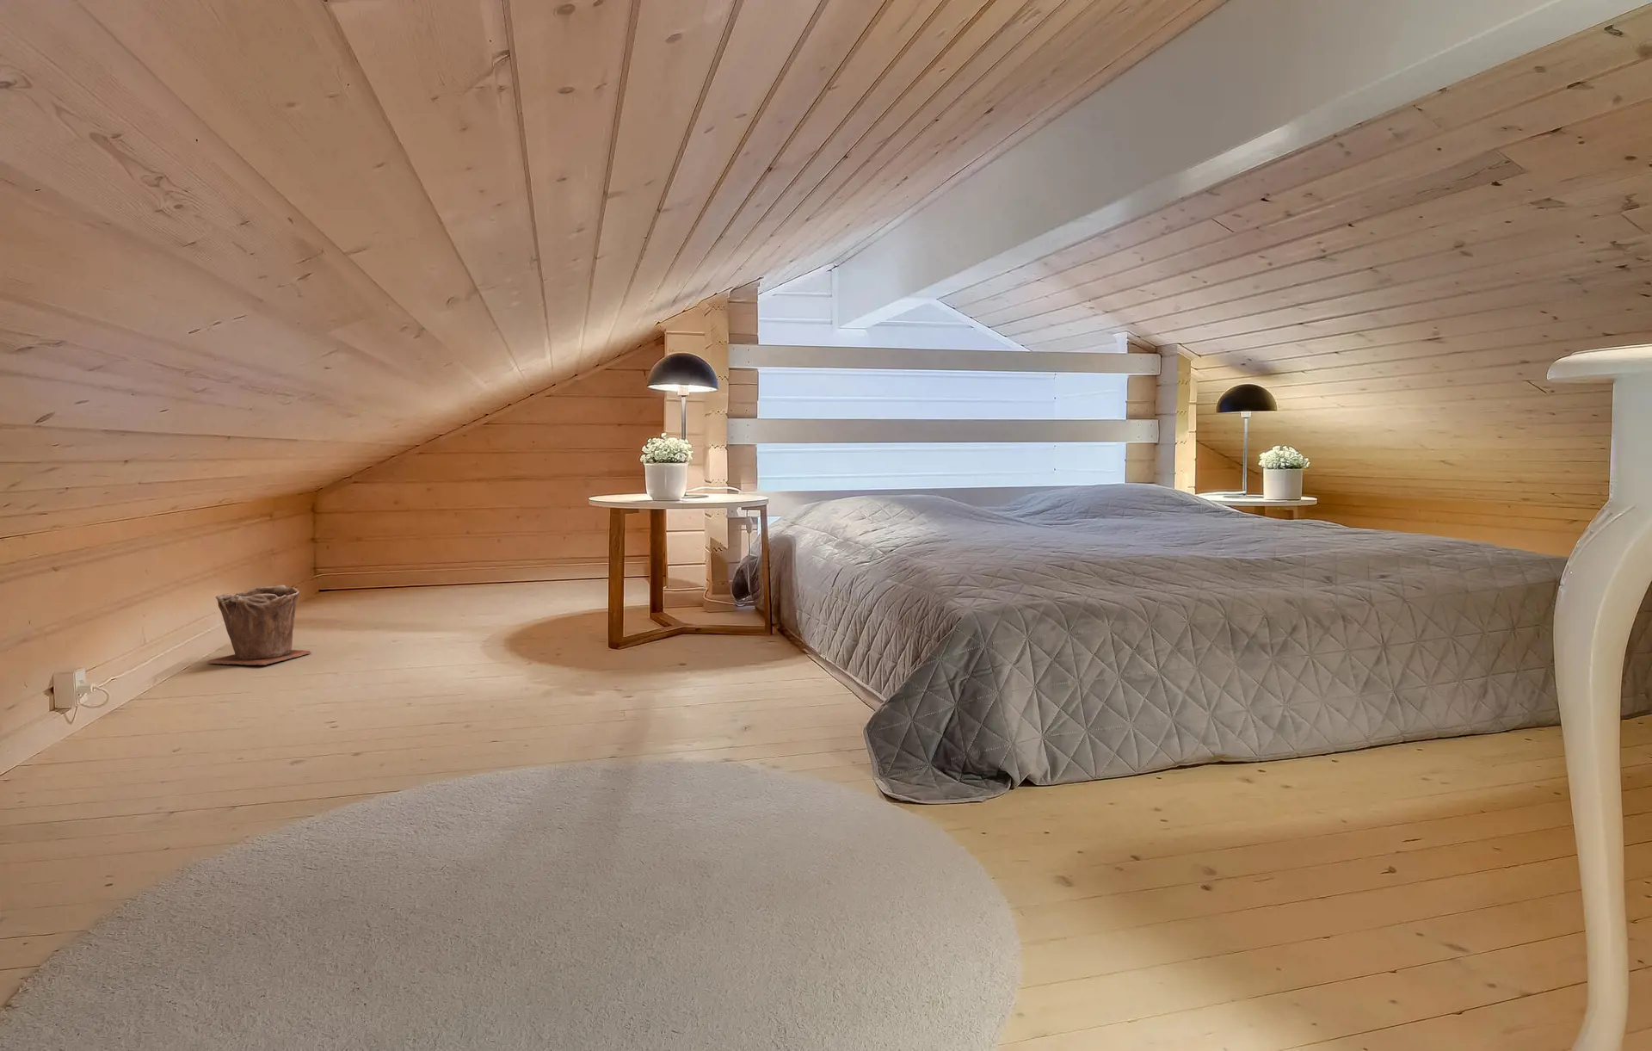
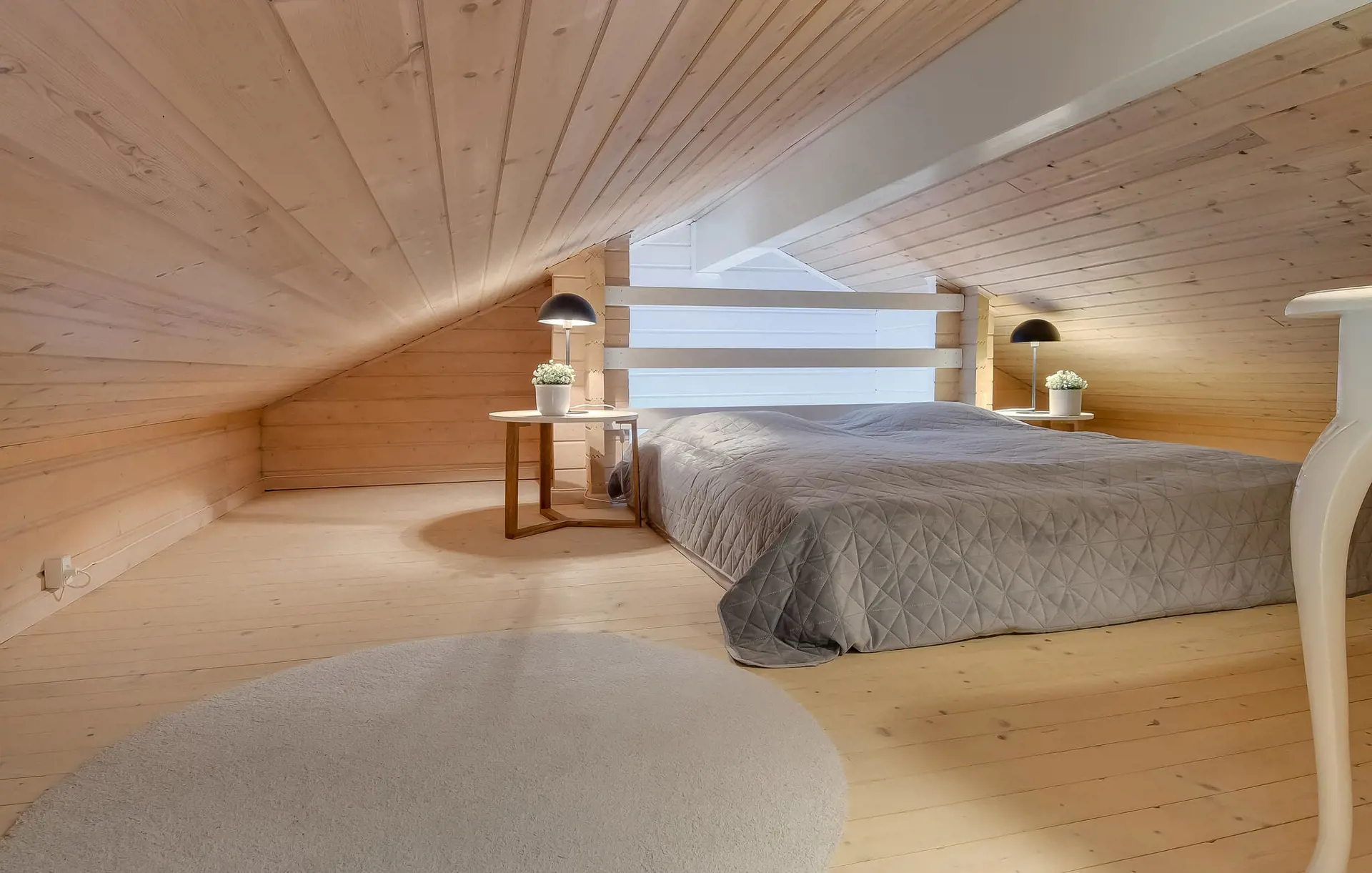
- plant pot [206,584,312,666]
